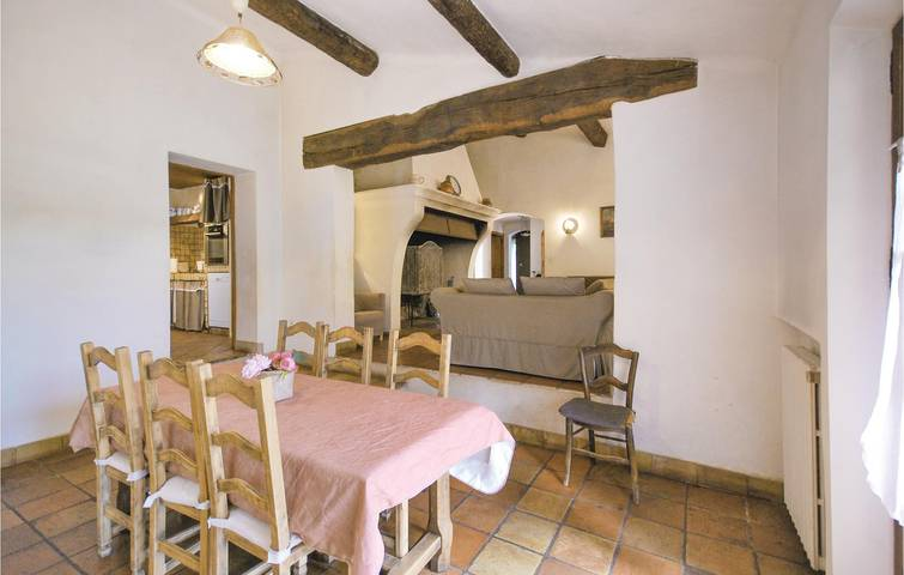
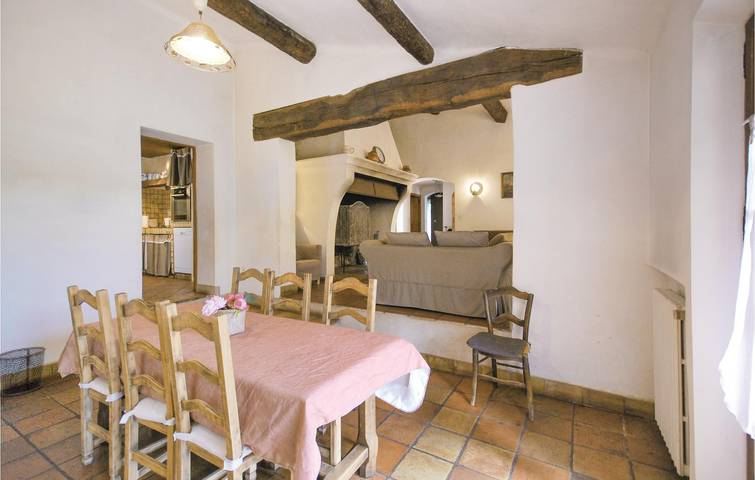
+ waste bin [0,346,47,397]
